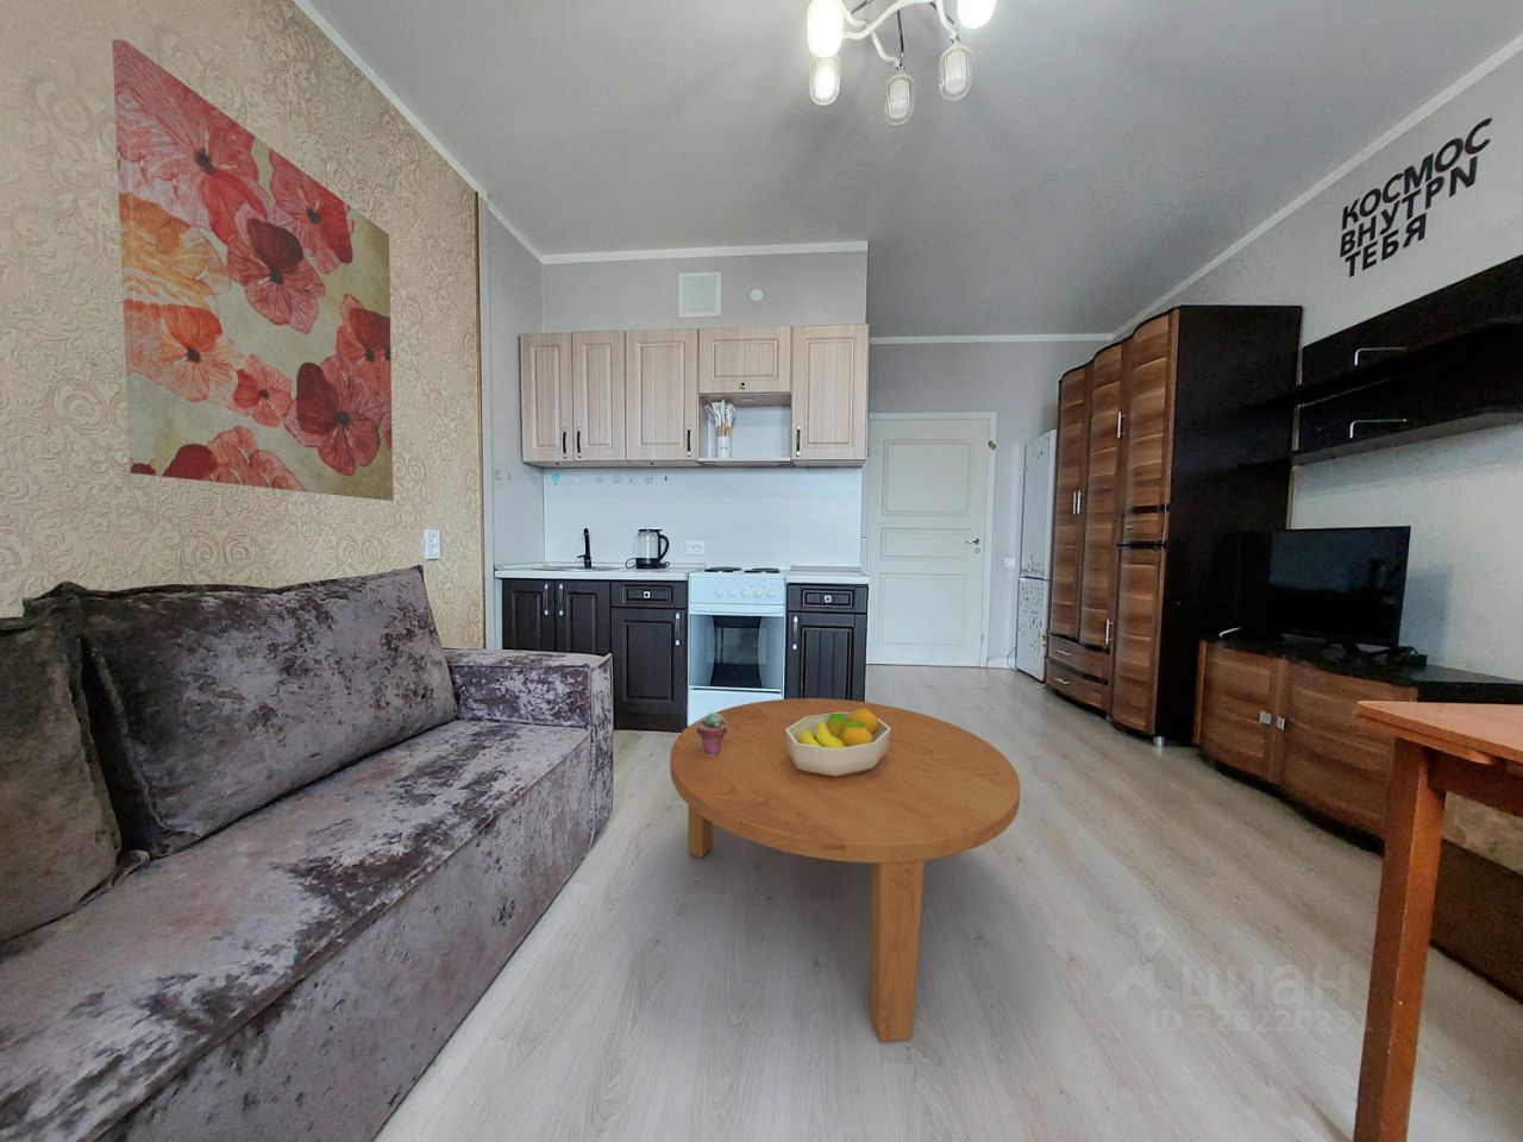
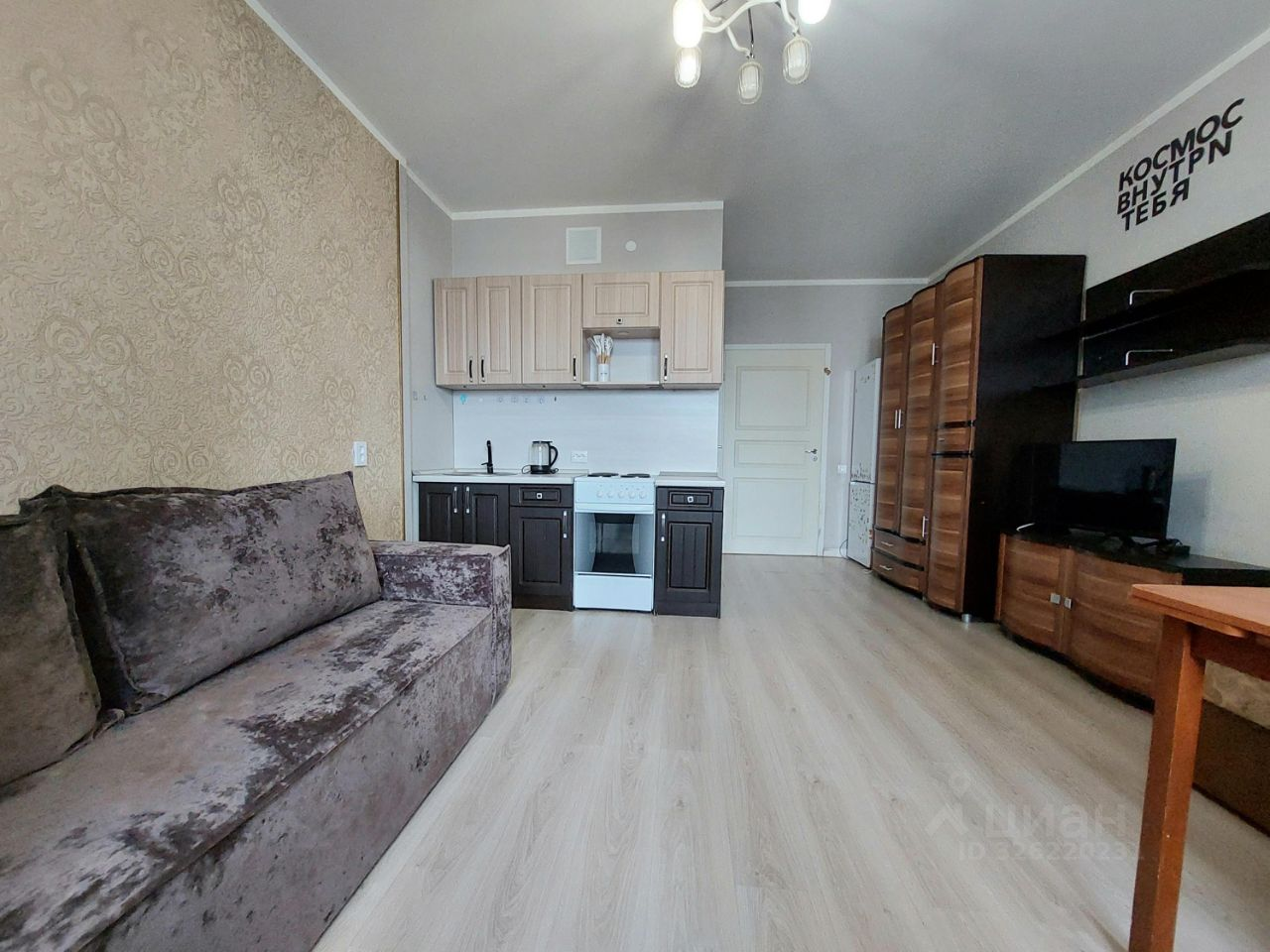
- potted succulent [697,711,727,757]
- wall art [110,38,393,501]
- coffee table [669,697,1021,1044]
- fruit bowl [785,708,891,777]
